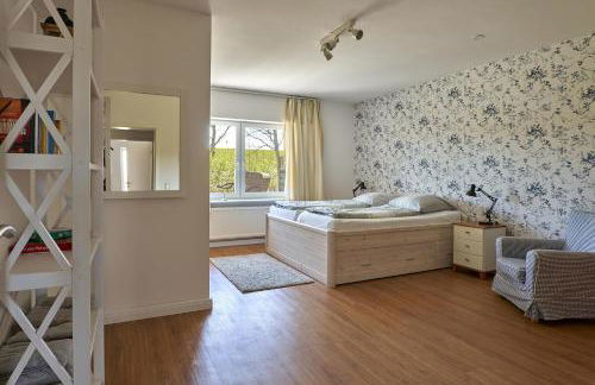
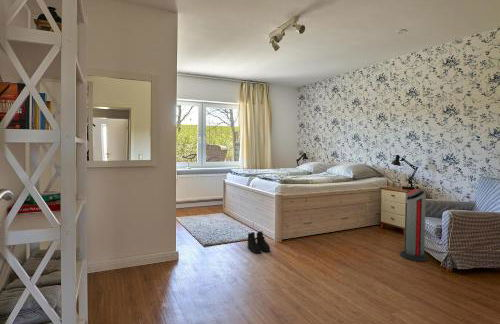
+ air purifier [399,188,429,262]
+ boots [247,230,271,254]
